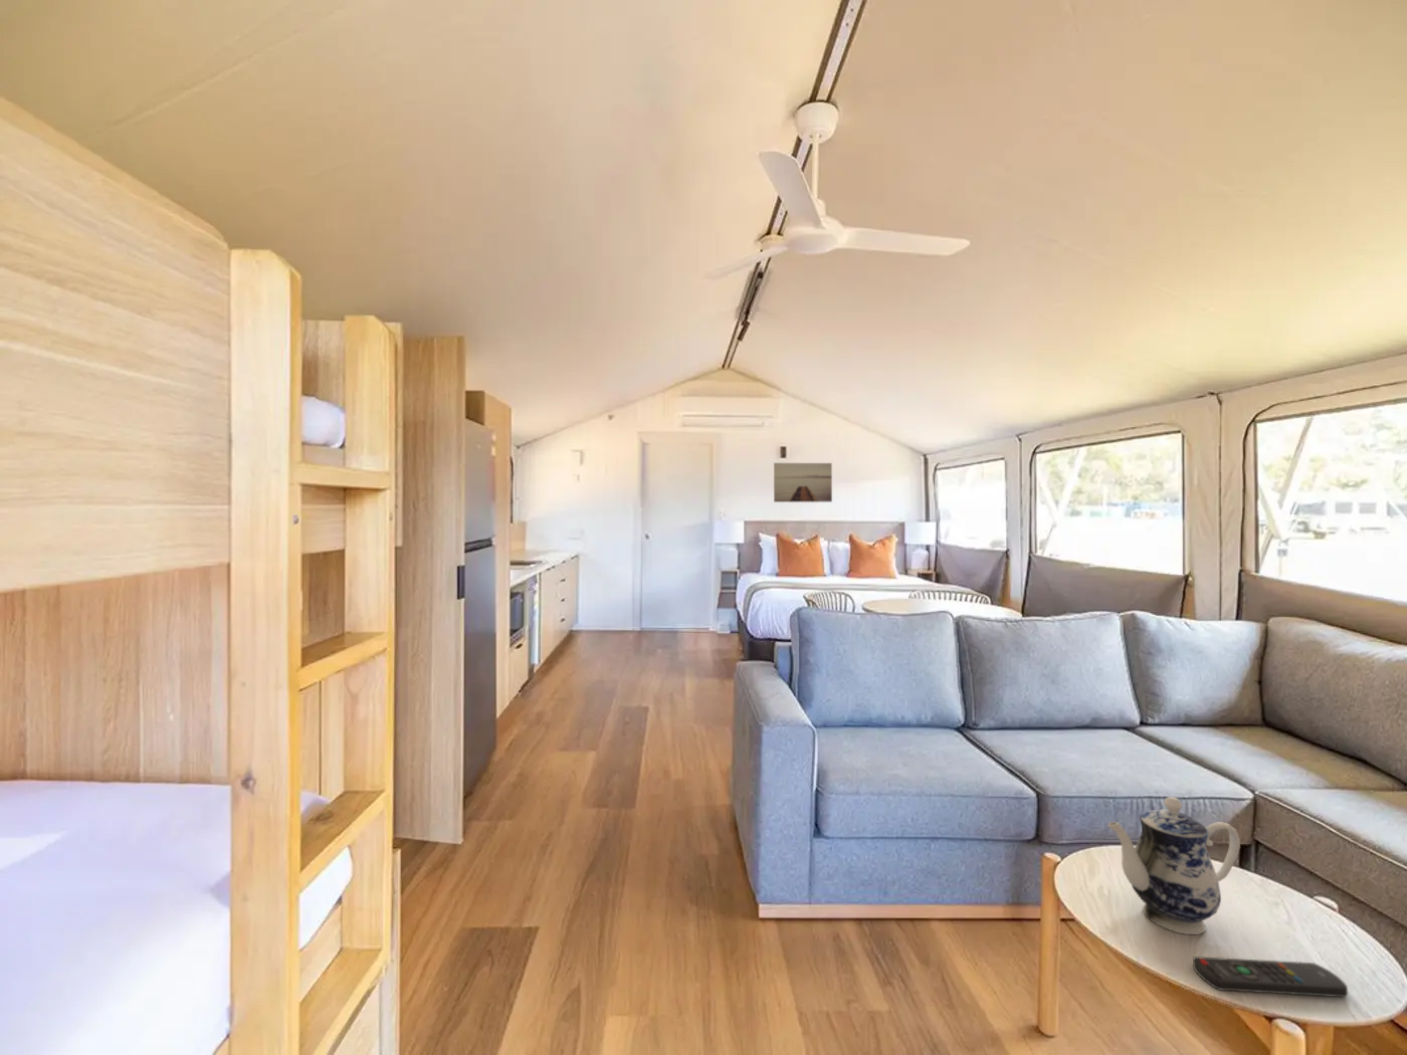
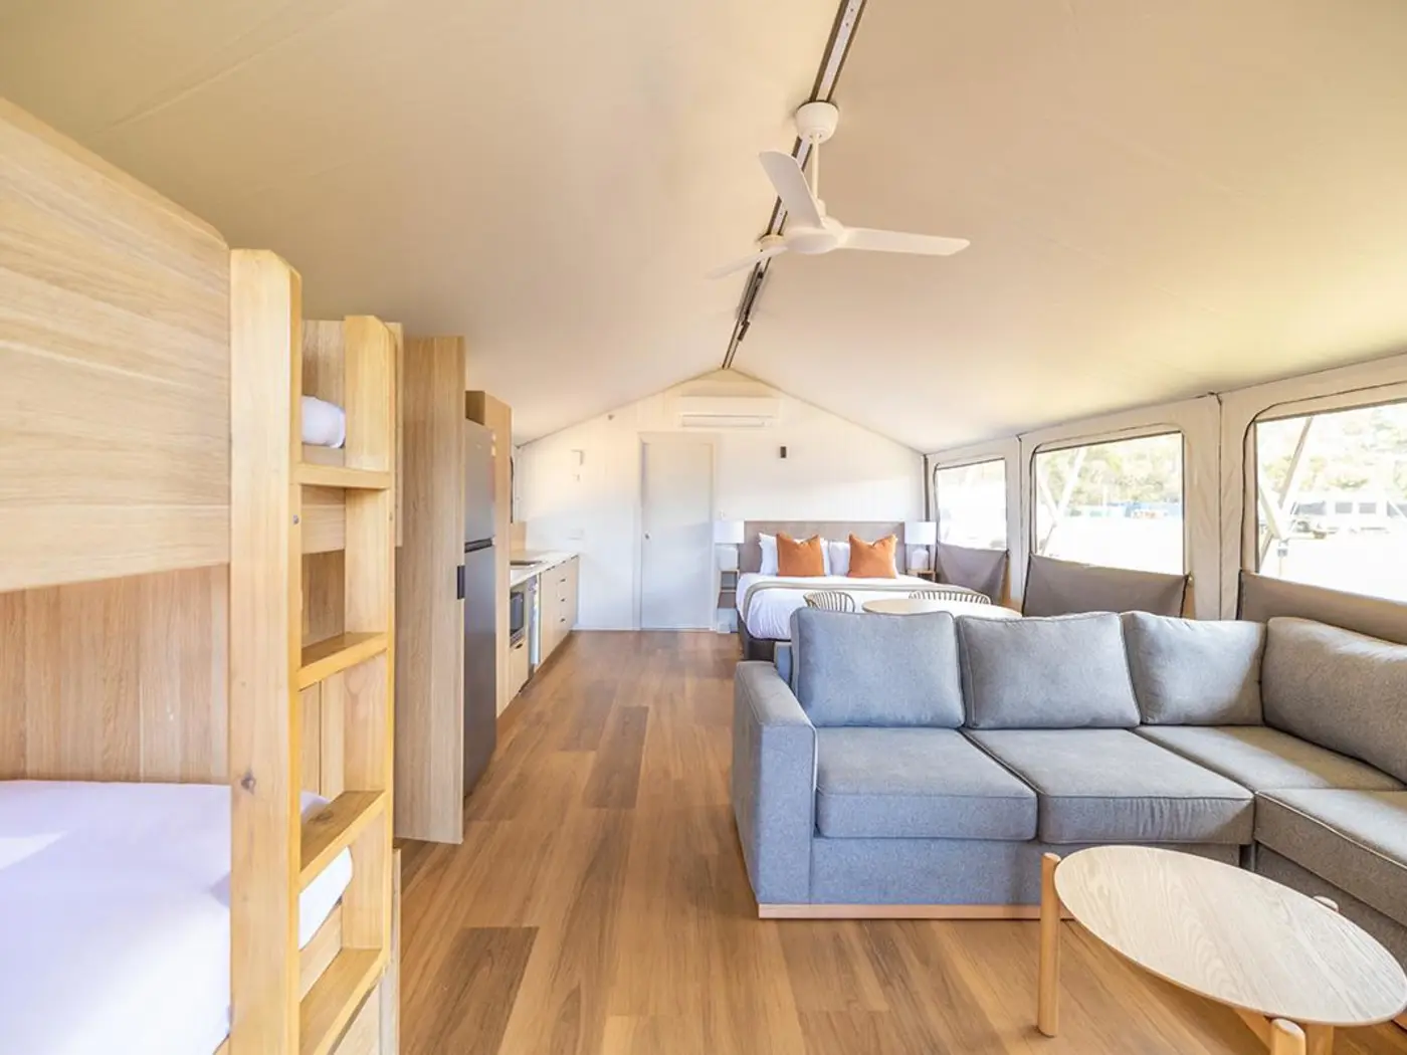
- wall art [773,462,833,503]
- teapot [1107,796,1241,935]
- remote control [1192,955,1348,997]
